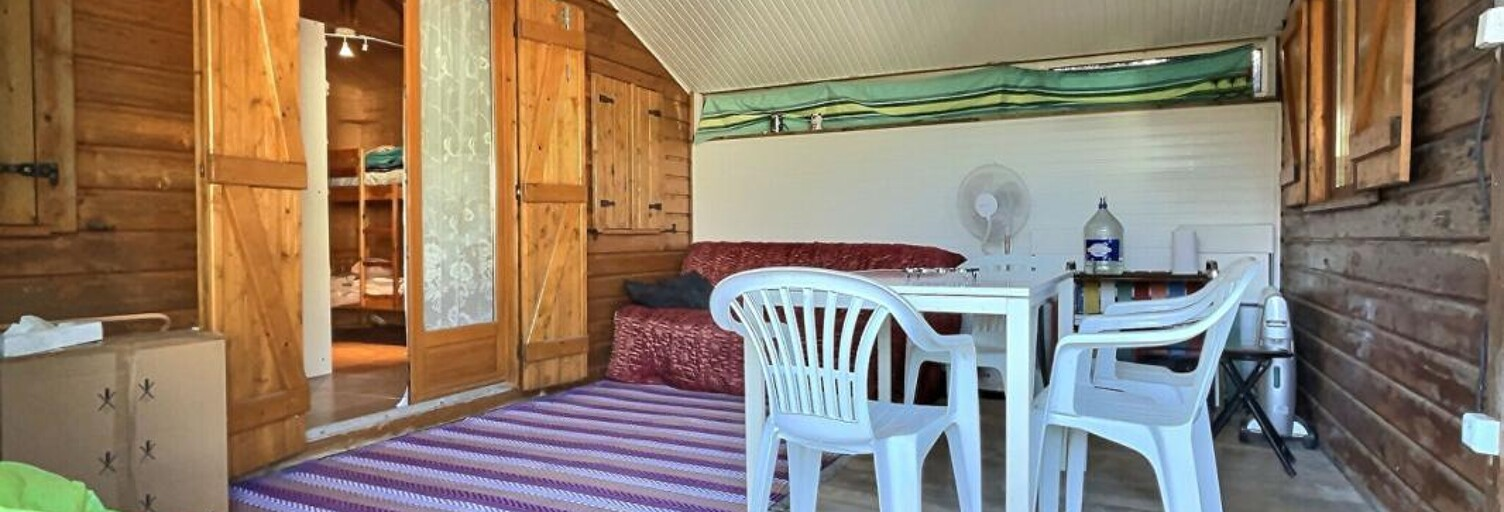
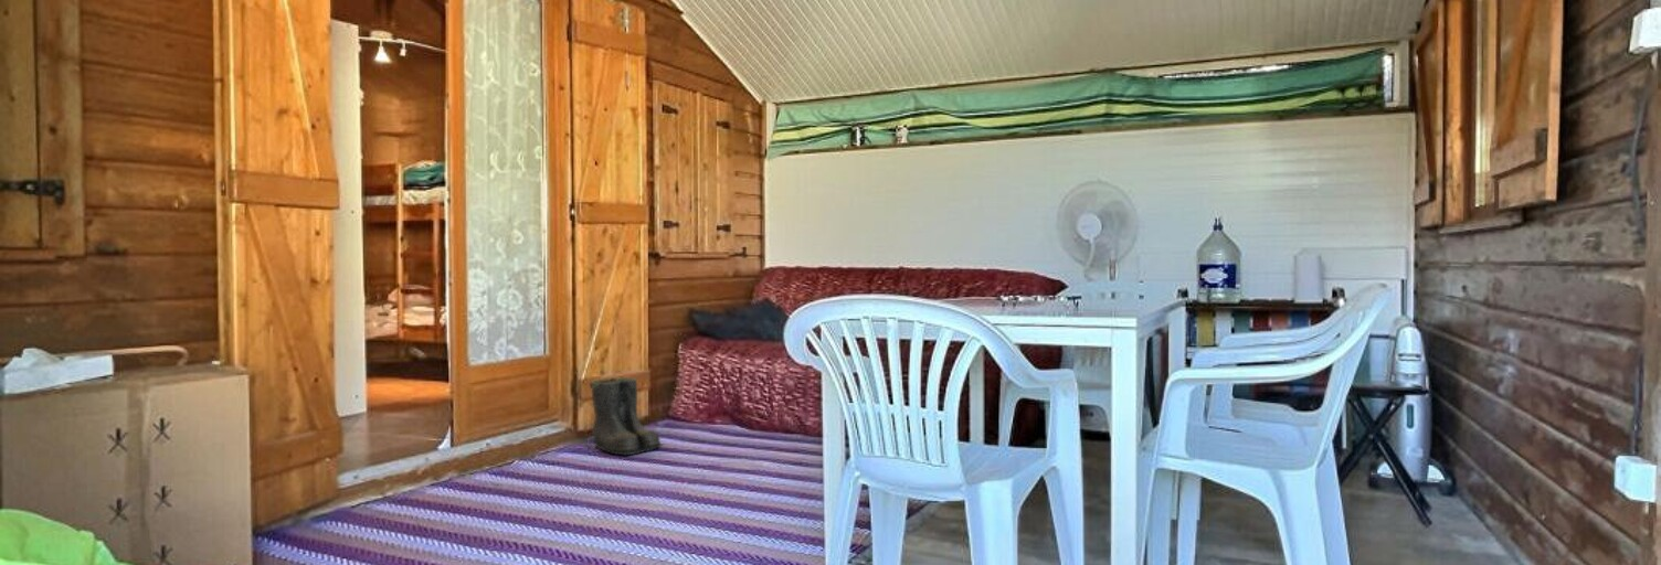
+ boots [589,376,666,457]
